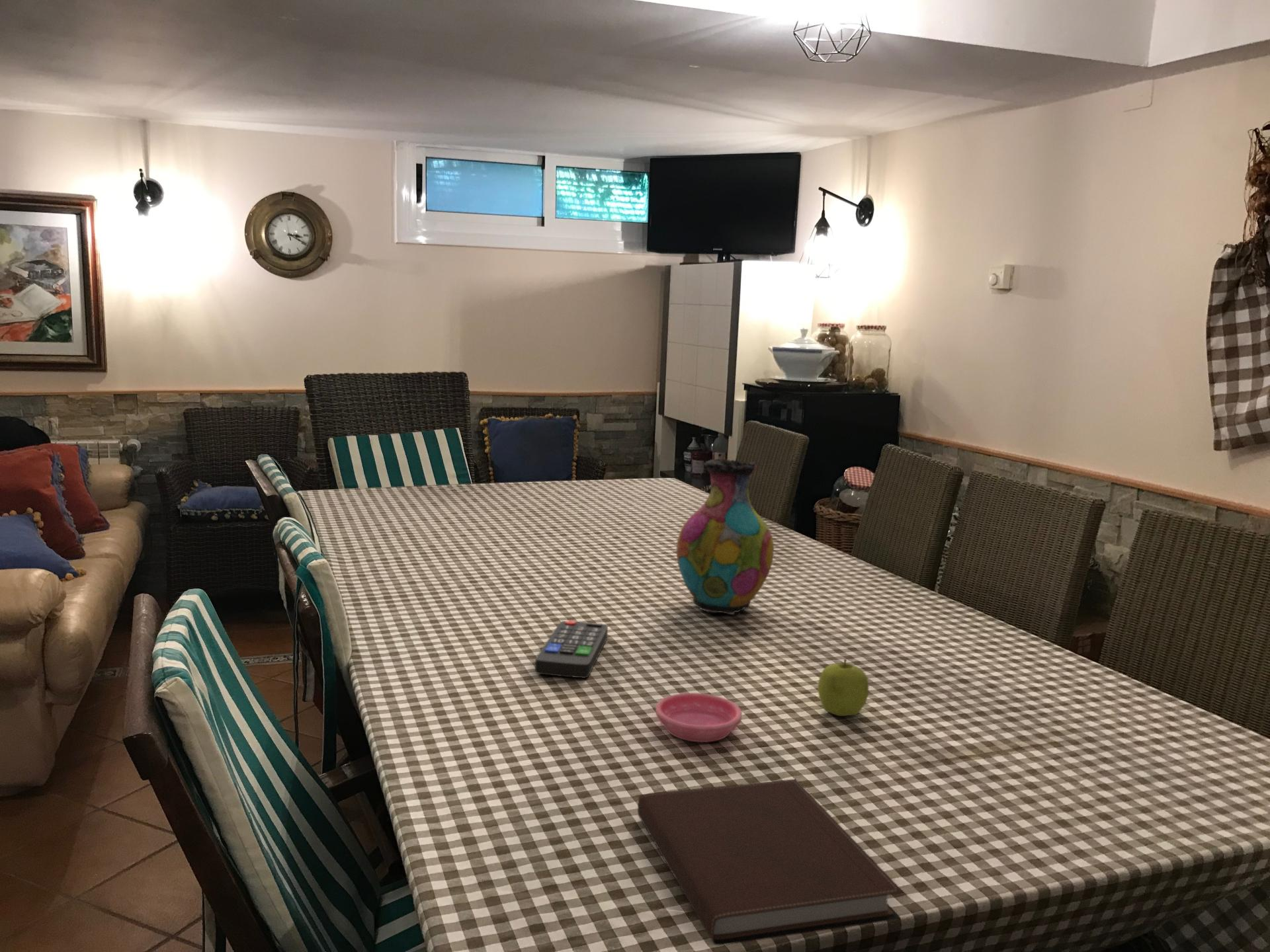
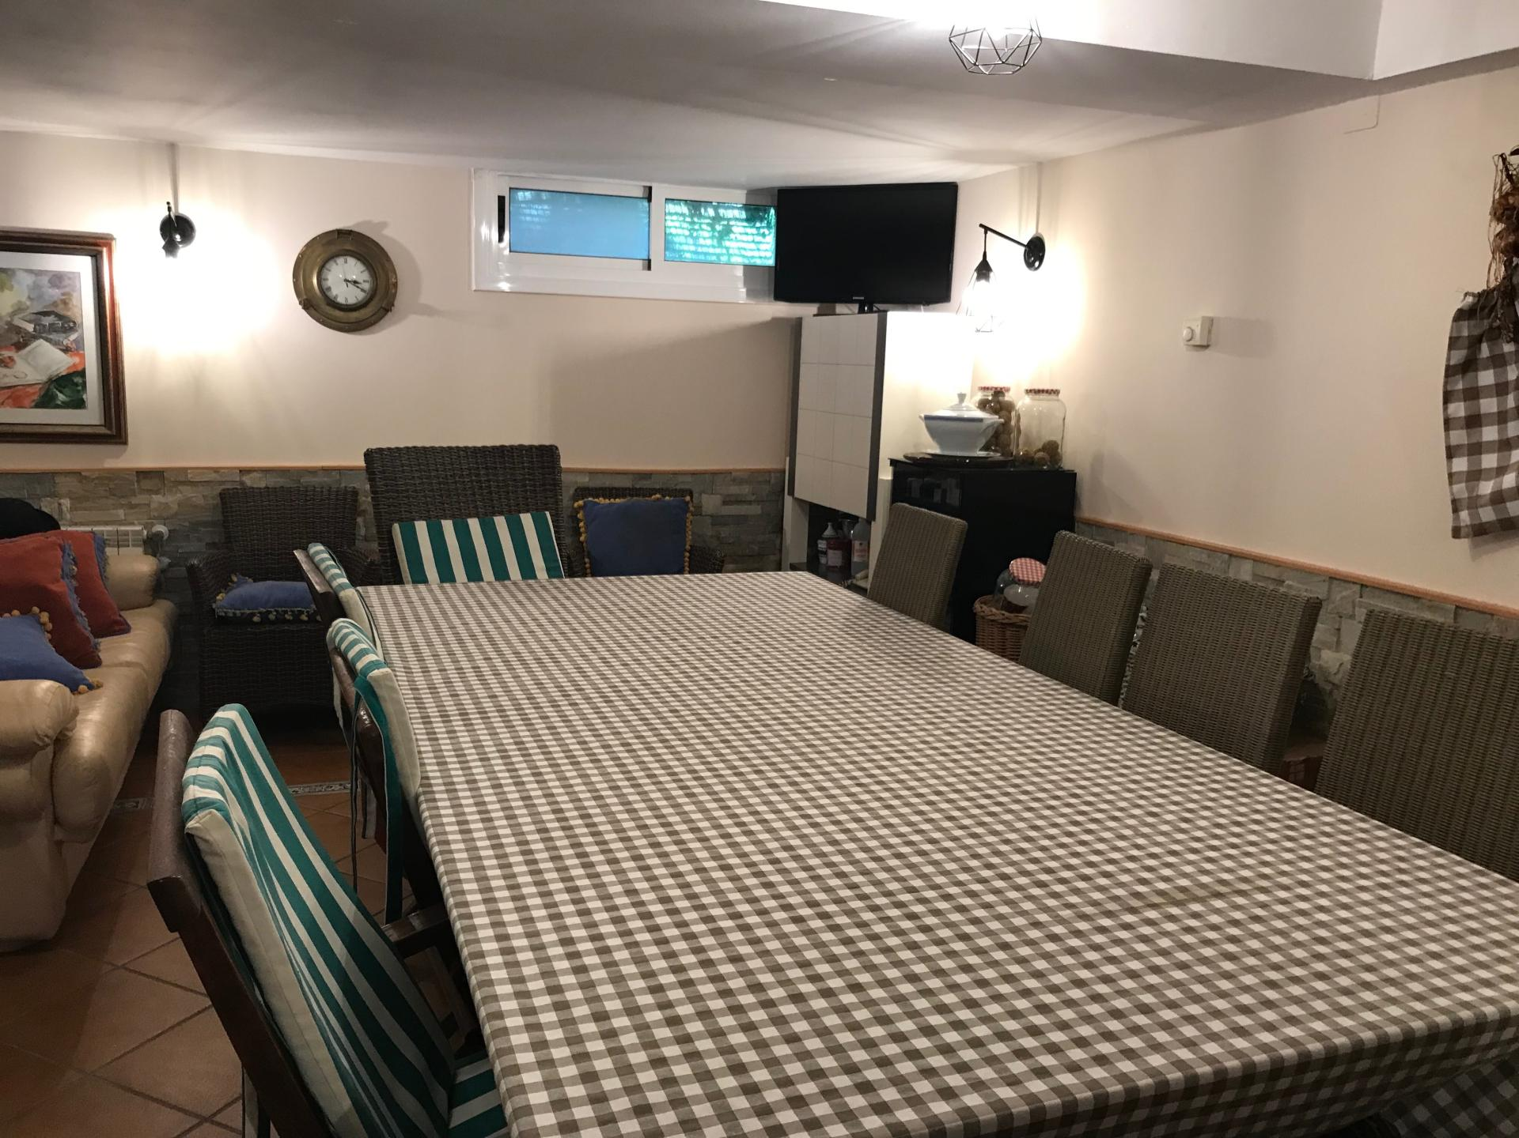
- notebook [637,778,904,945]
- fruit [818,658,869,717]
- saucer [655,692,743,743]
- vase [675,458,775,615]
- remote control [534,619,609,678]
